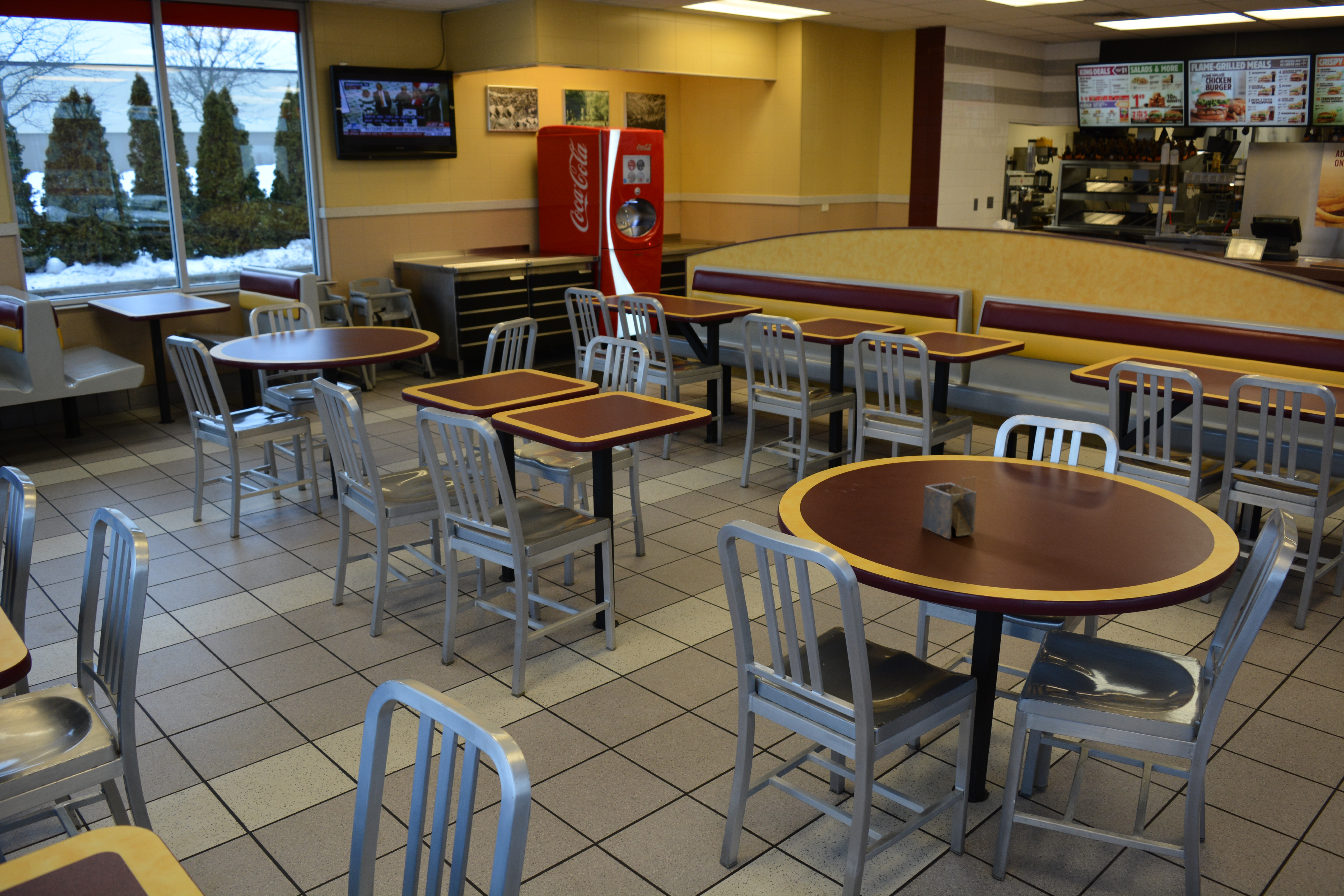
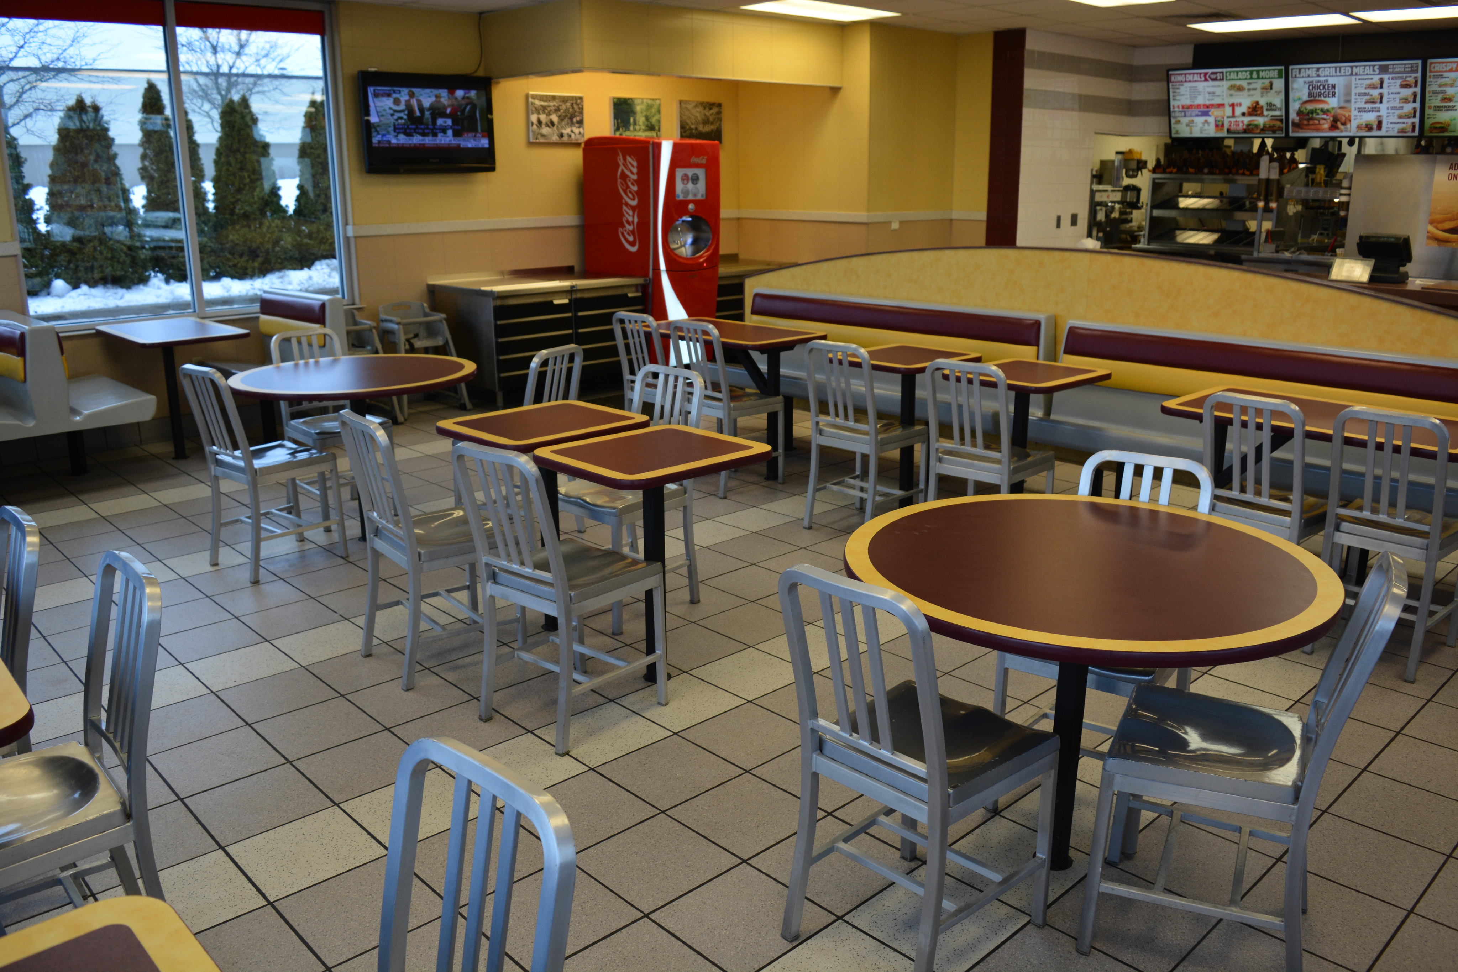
- napkin holder [922,476,977,539]
